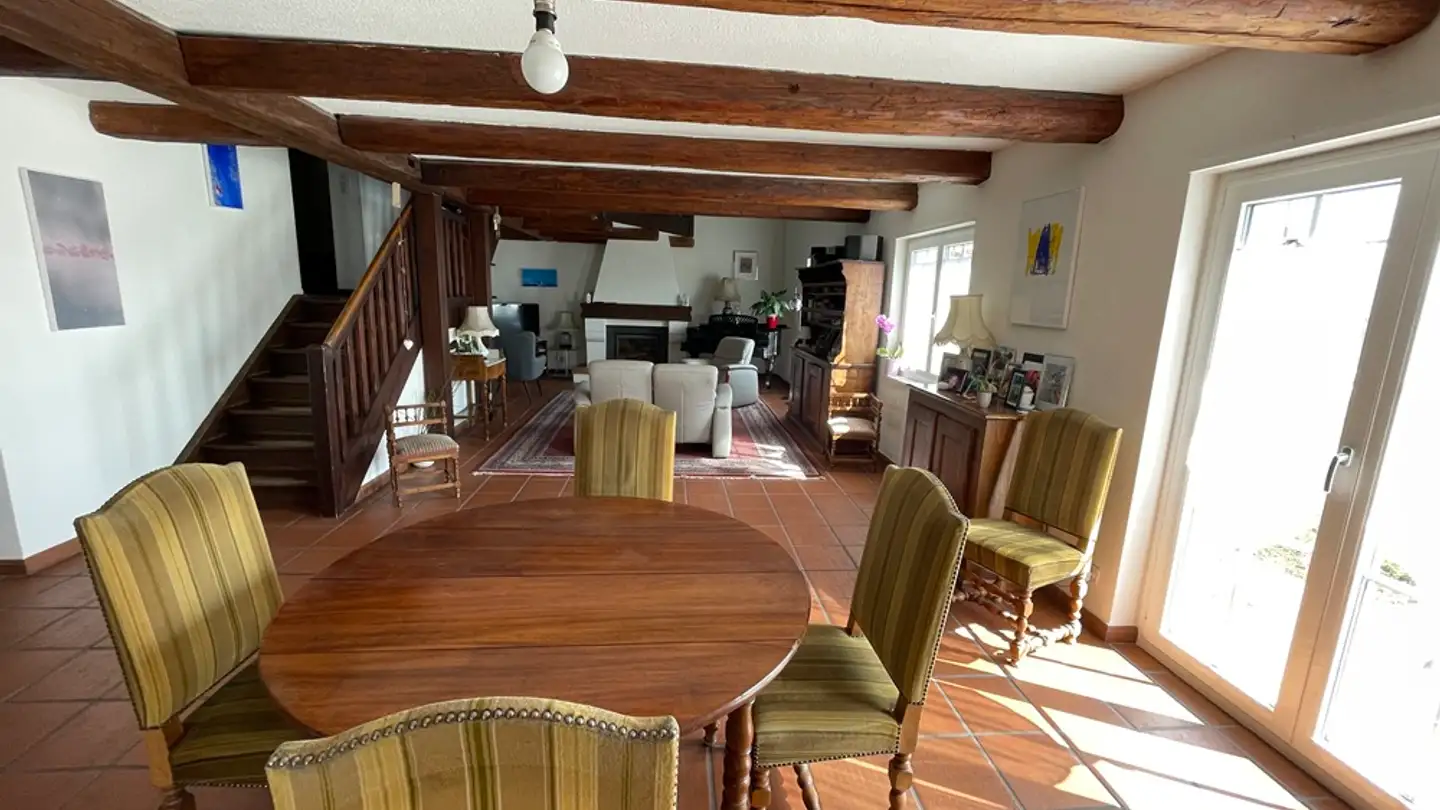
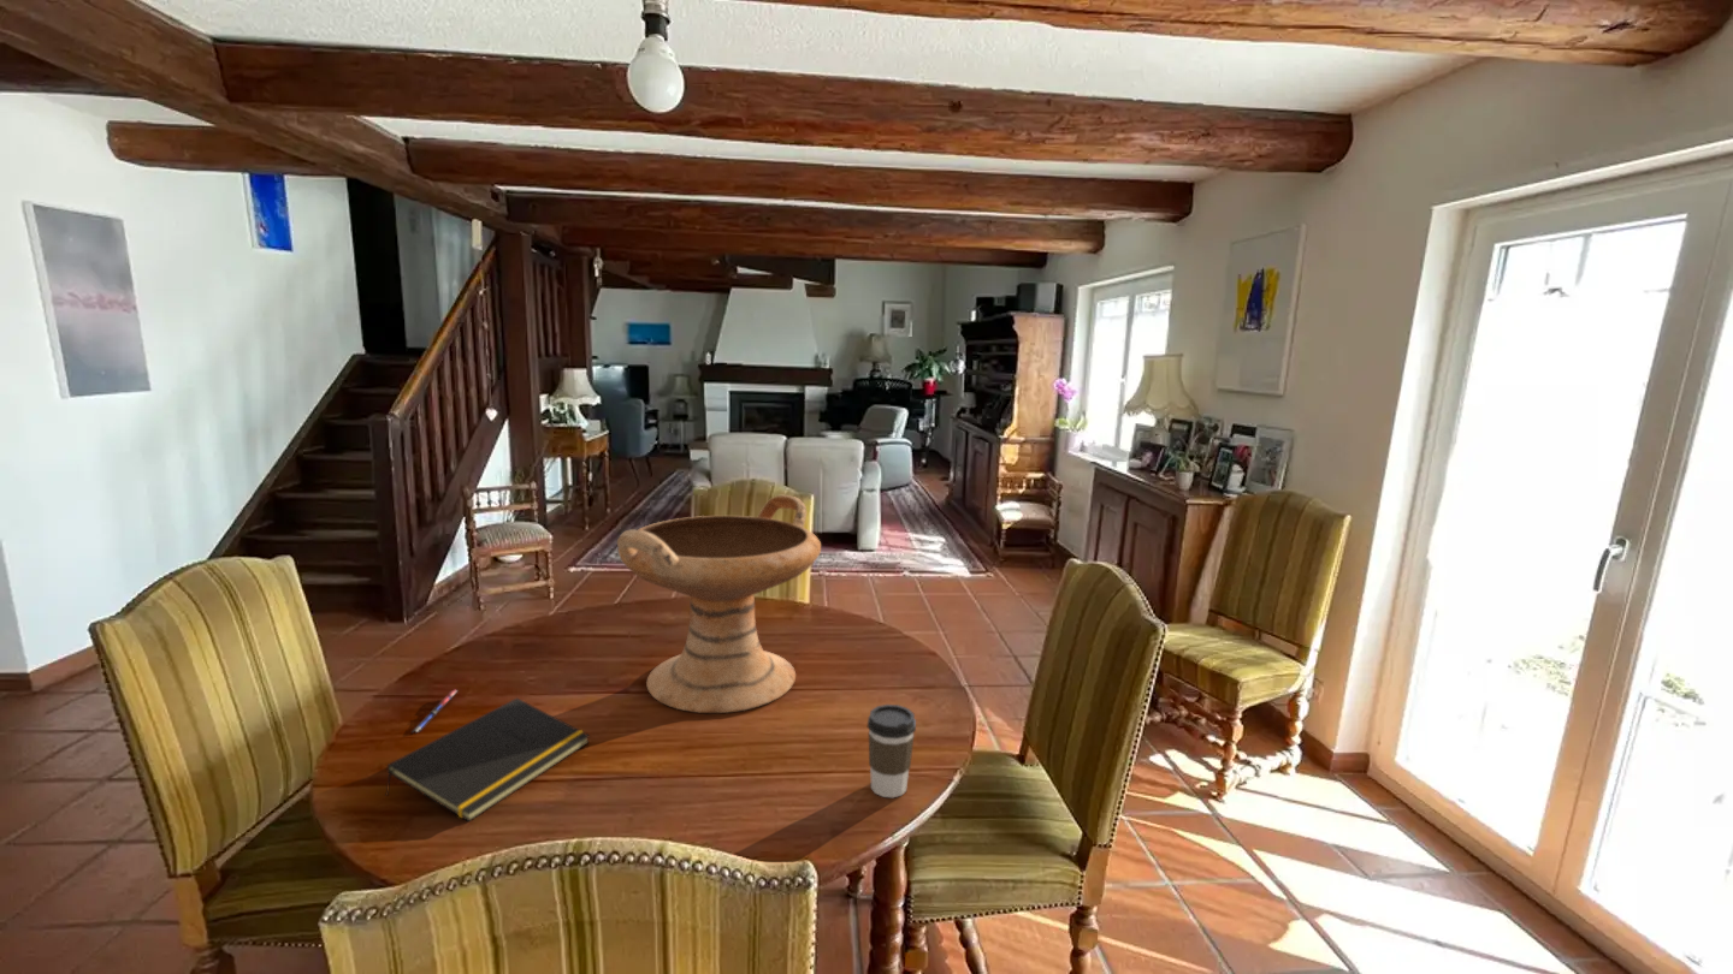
+ notepad [385,697,591,822]
+ coffee cup [866,703,917,798]
+ decorative bowl [616,494,822,714]
+ pen [410,688,459,734]
